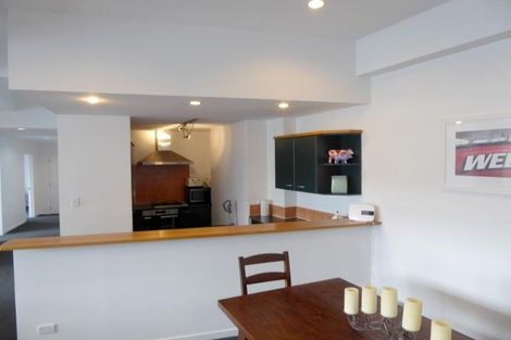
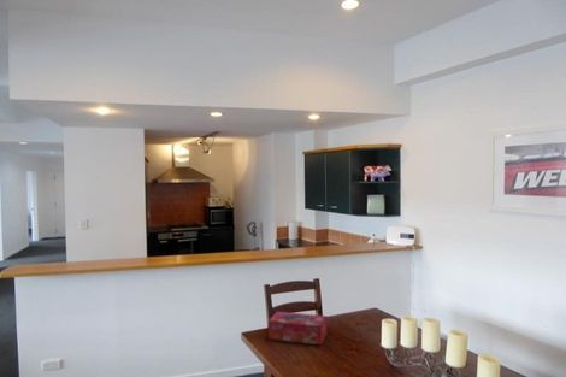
+ tissue box [267,311,328,346]
